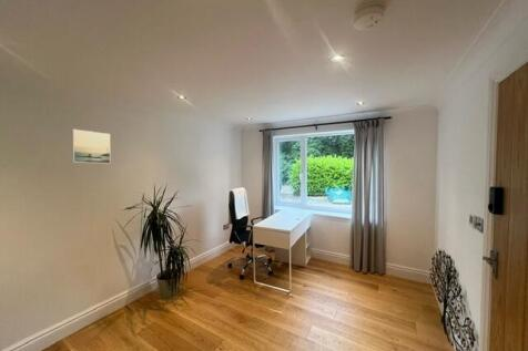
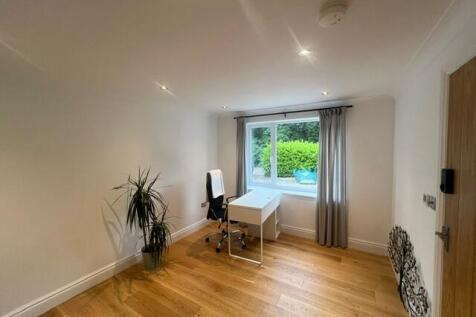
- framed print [71,128,111,165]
